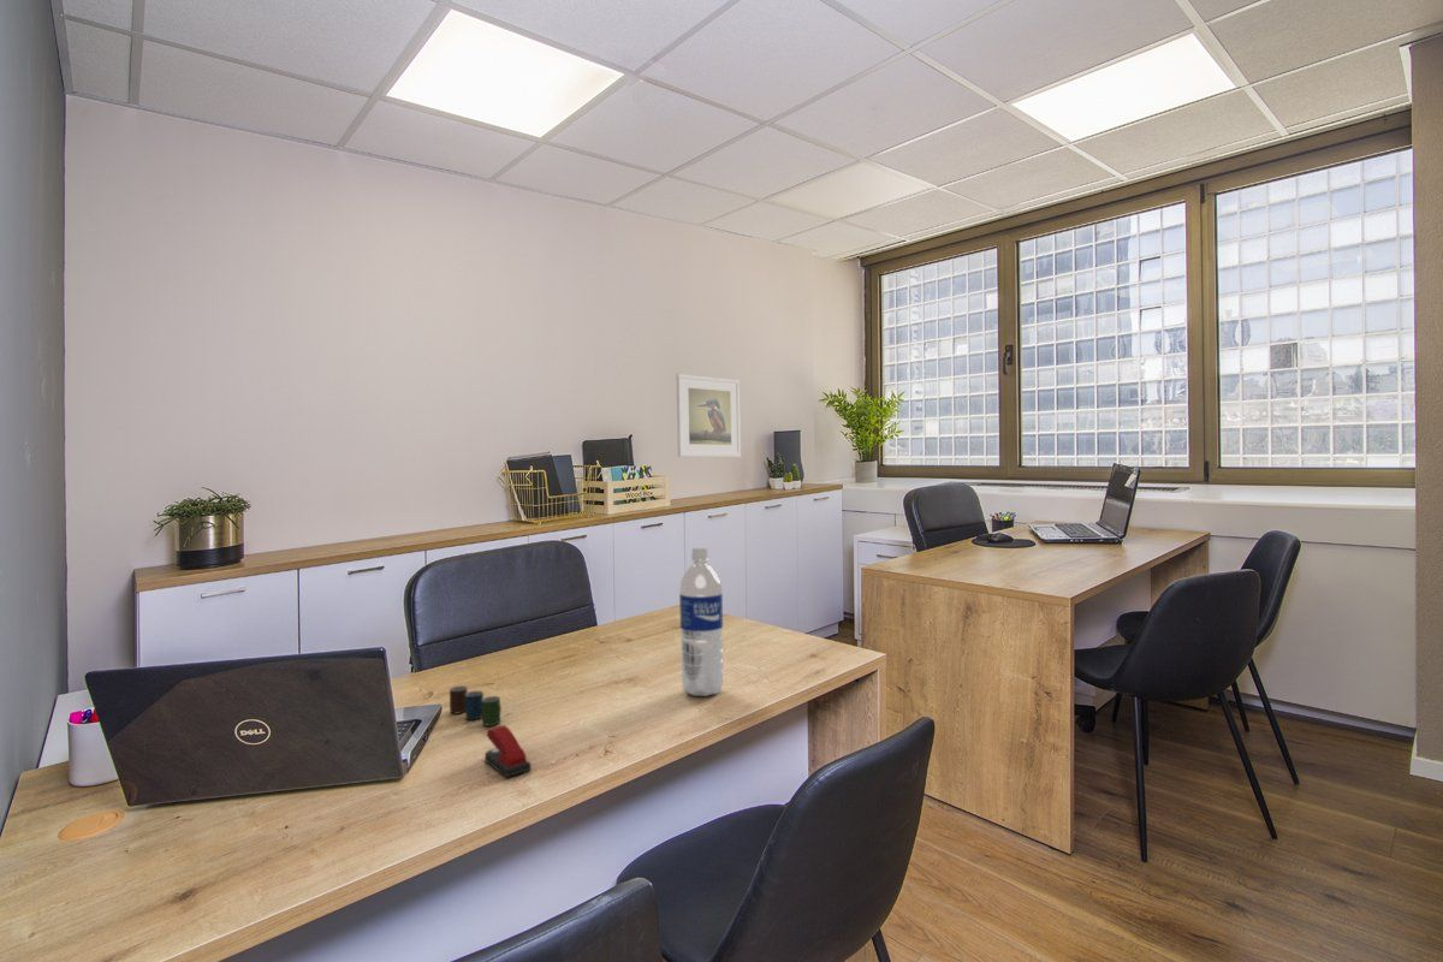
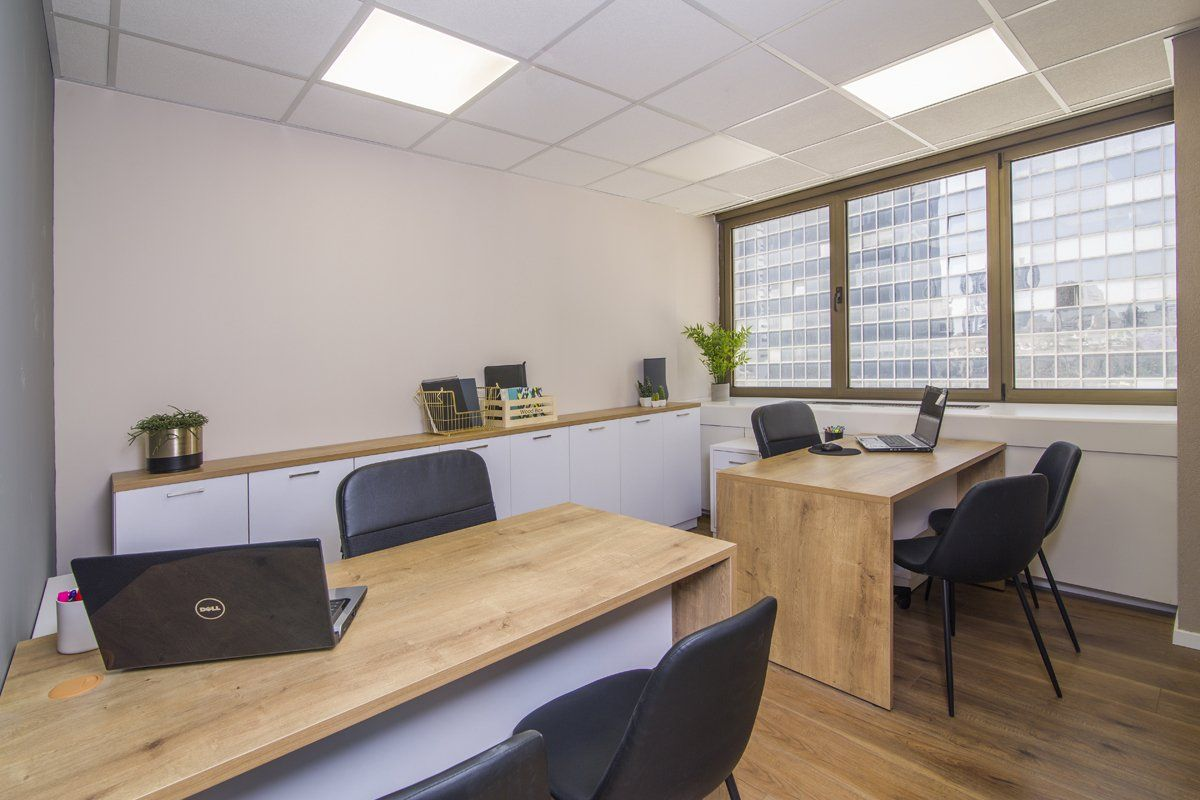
- stapler [483,724,533,778]
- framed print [676,373,742,458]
- cup [449,684,503,726]
- water bottle [678,546,724,697]
